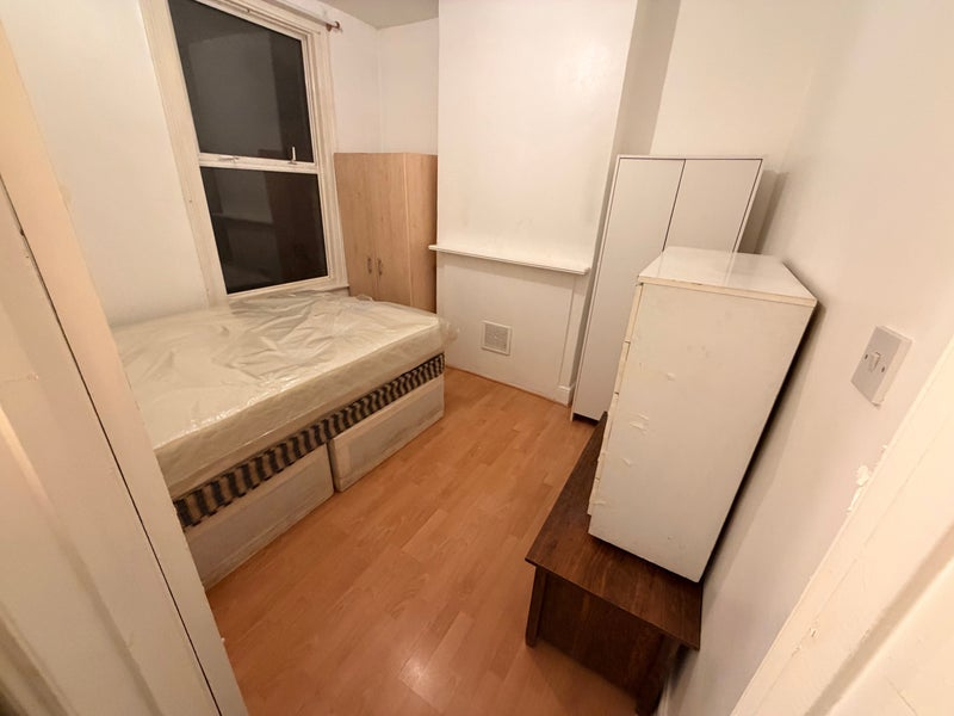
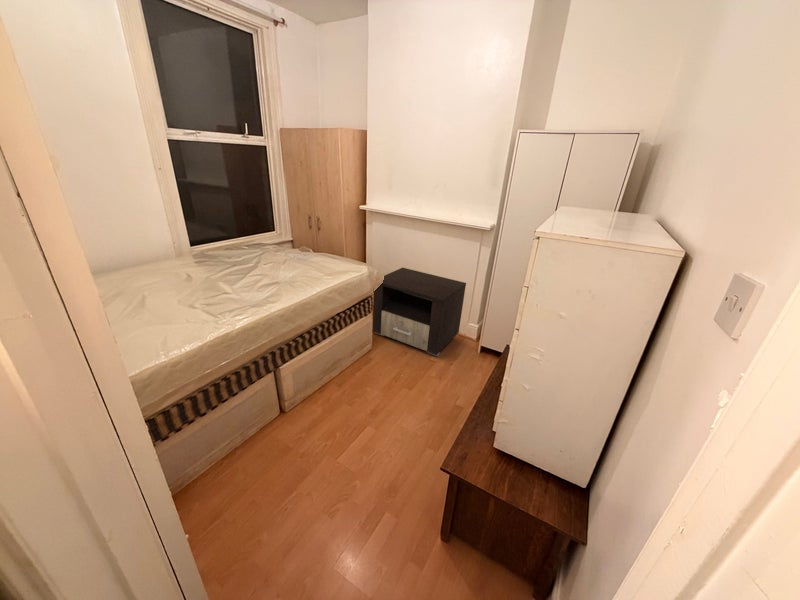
+ nightstand [372,267,467,357]
